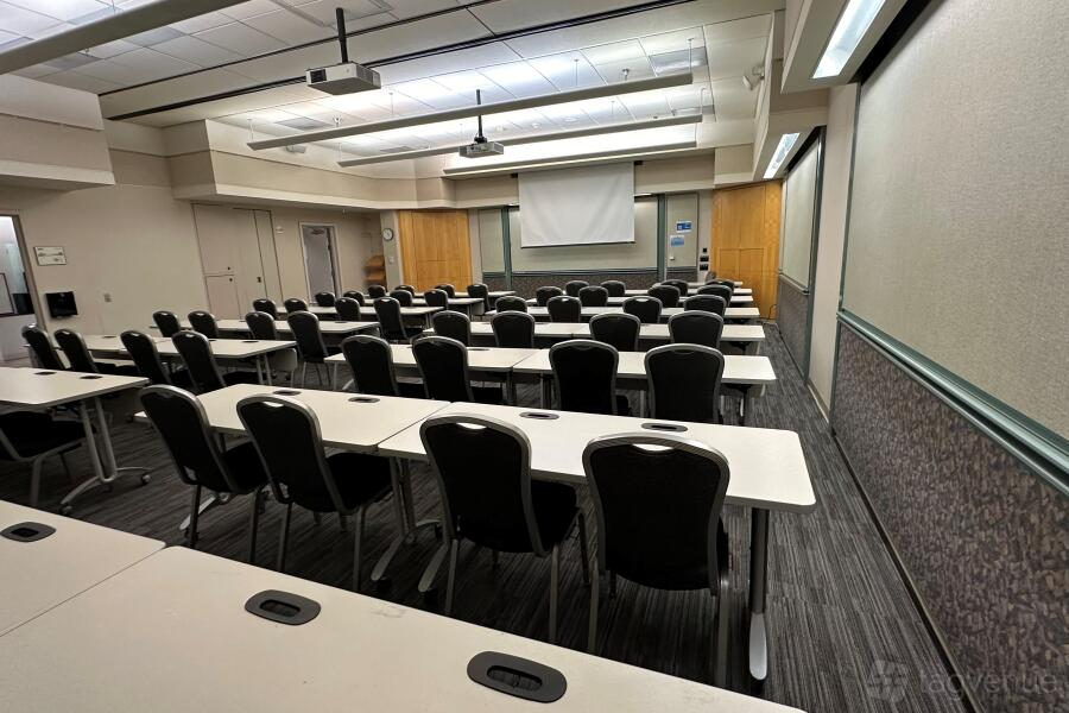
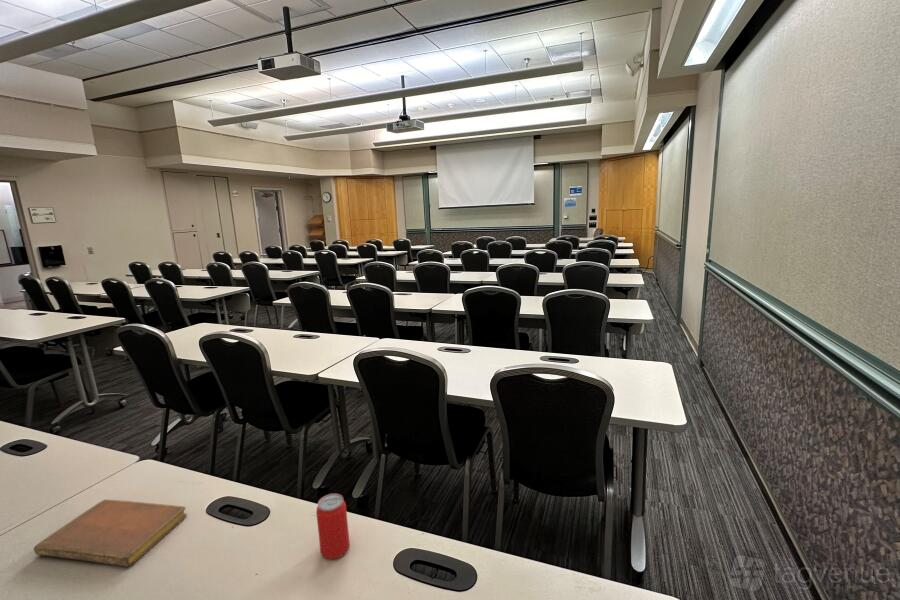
+ notebook [33,499,188,568]
+ beverage can [315,493,351,560]
